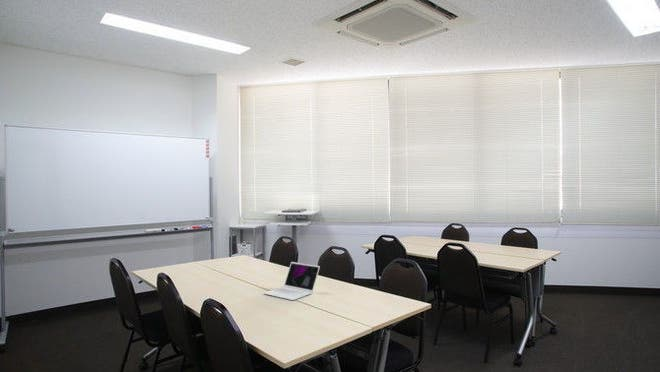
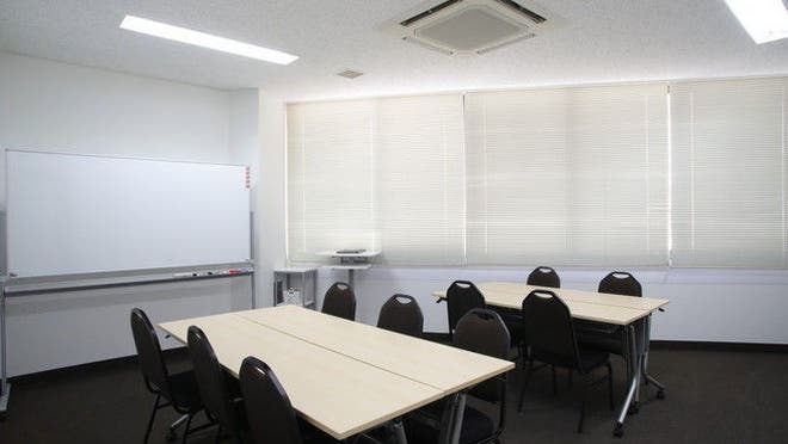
- laptop [263,261,321,301]
